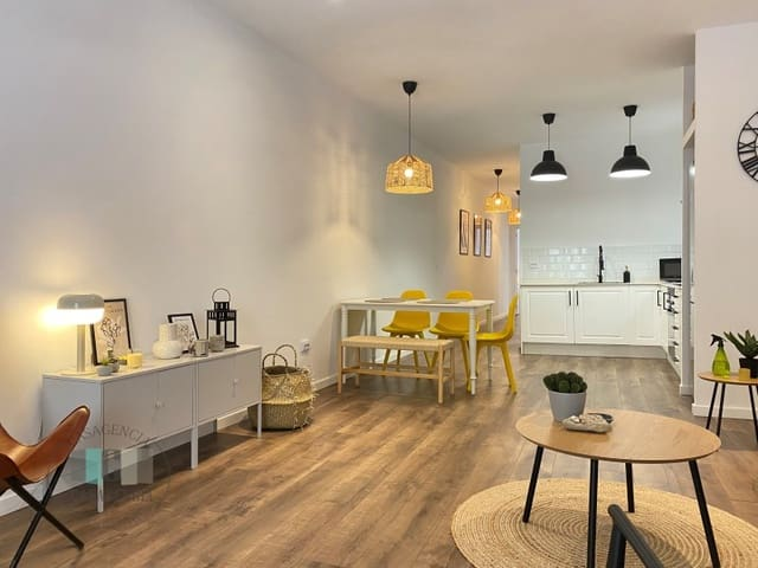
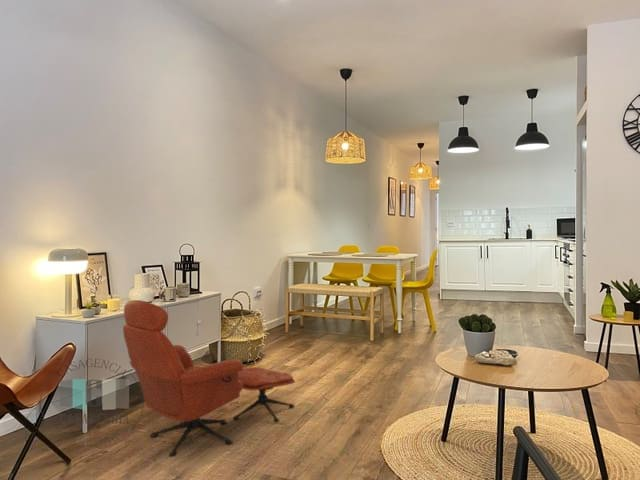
+ armchair [122,299,296,457]
